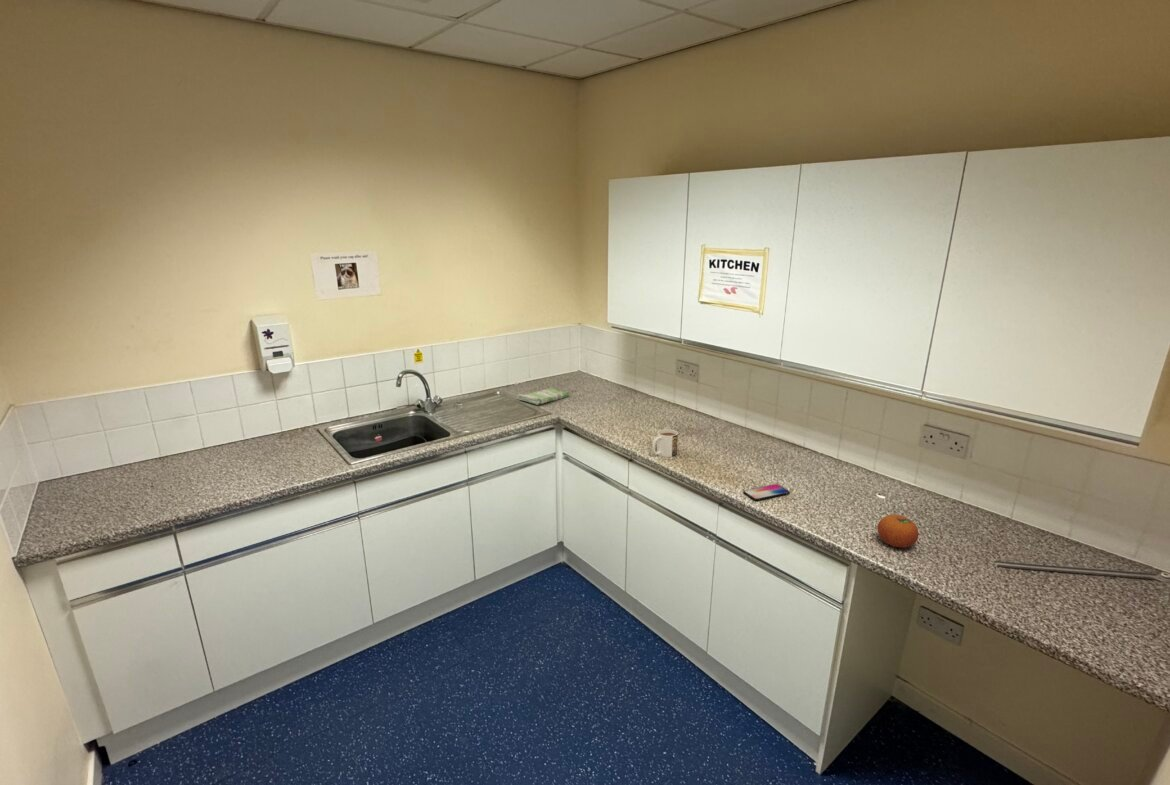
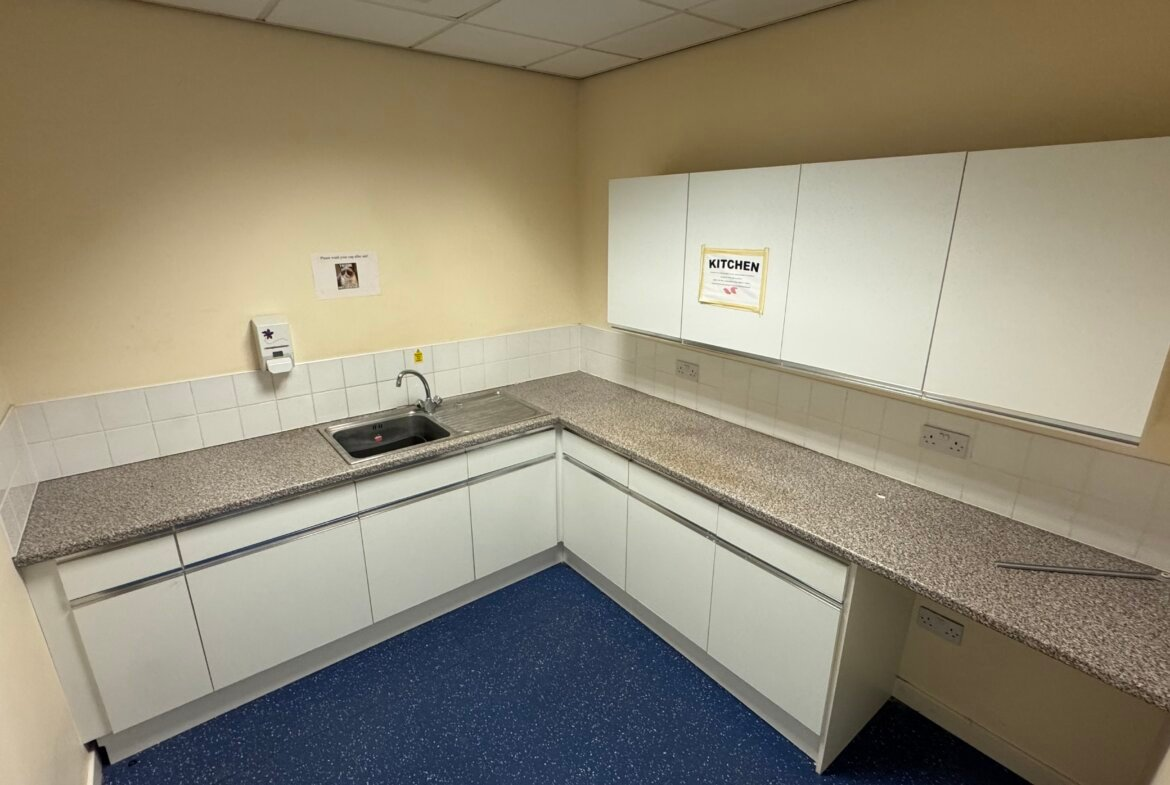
- smartphone [743,483,791,502]
- dish towel [516,387,570,406]
- mug [651,428,679,458]
- fruit [877,514,919,548]
